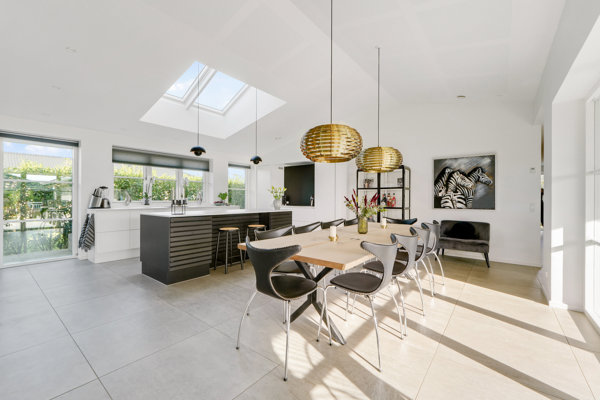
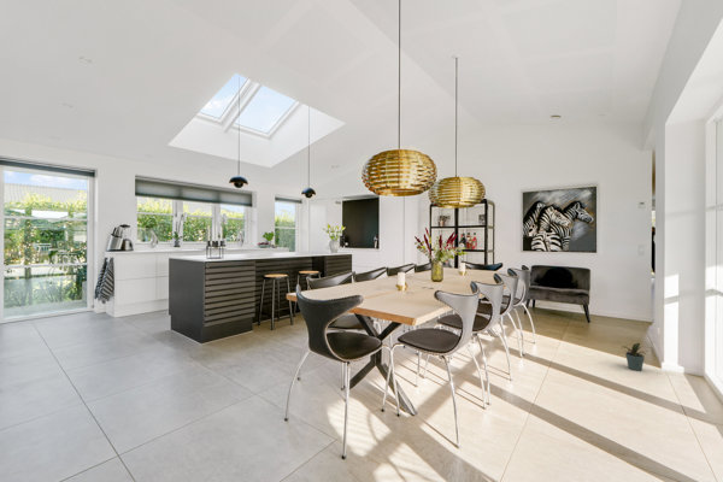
+ potted plant [622,342,648,372]
